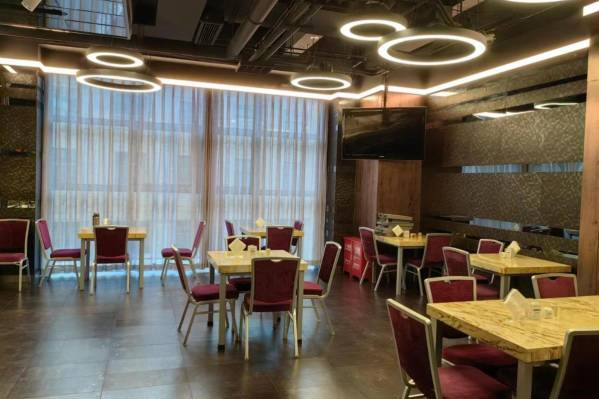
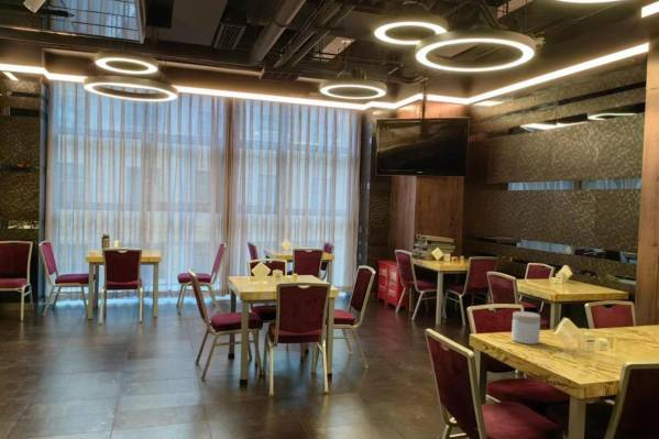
+ jar [510,310,541,345]
